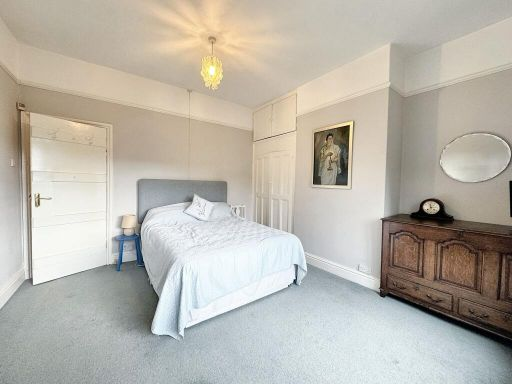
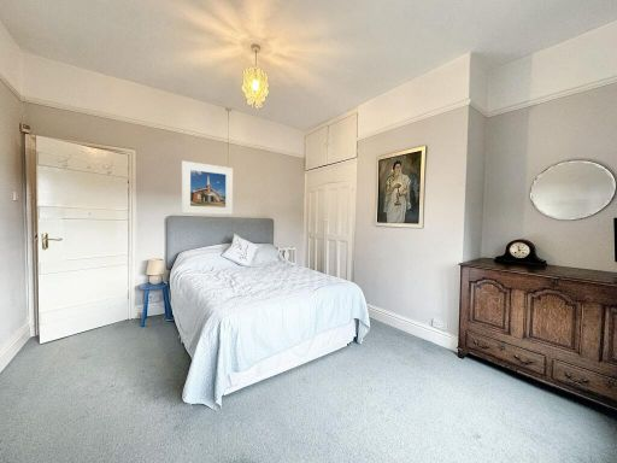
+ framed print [181,160,234,216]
